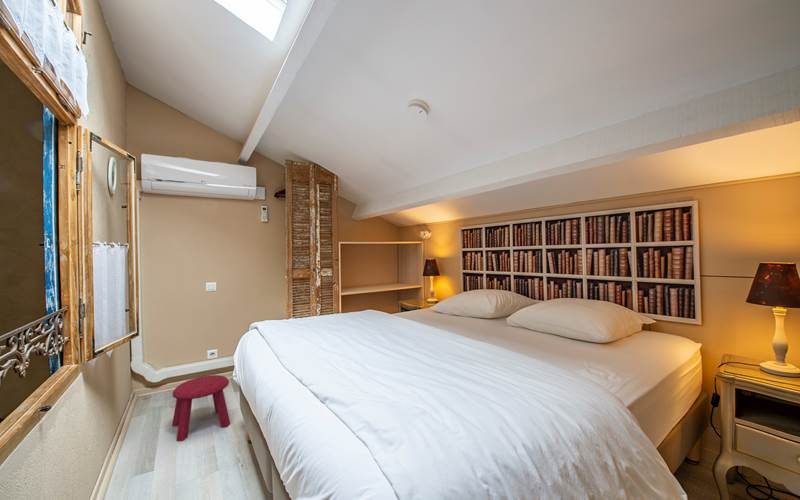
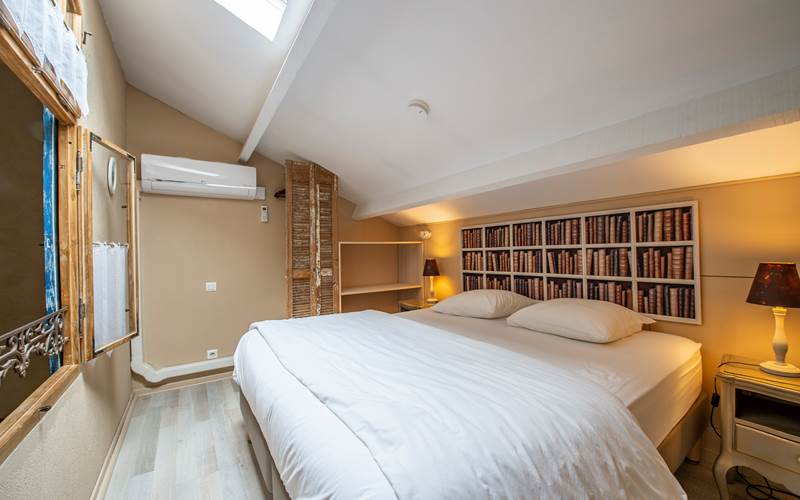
- stool [171,374,231,442]
